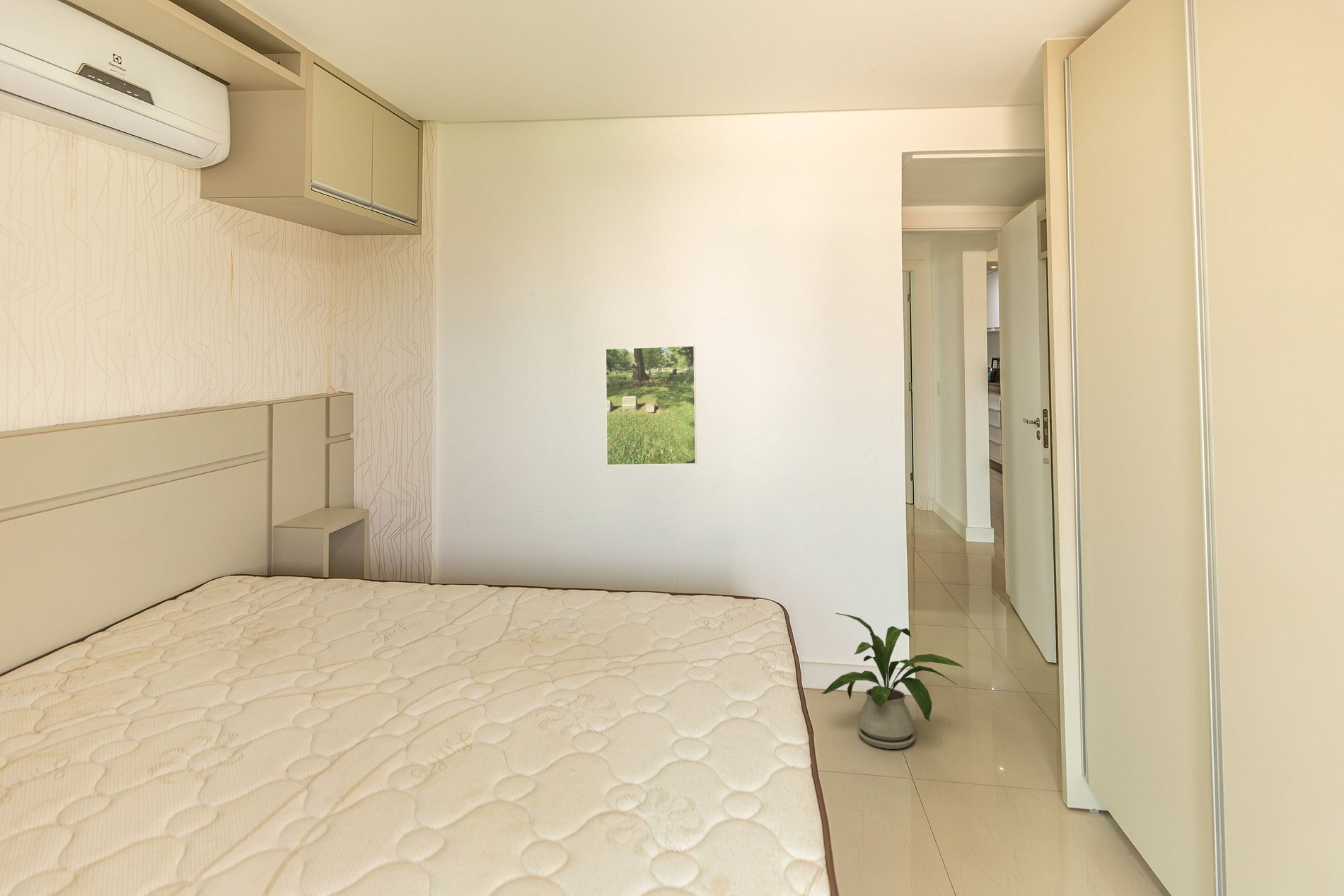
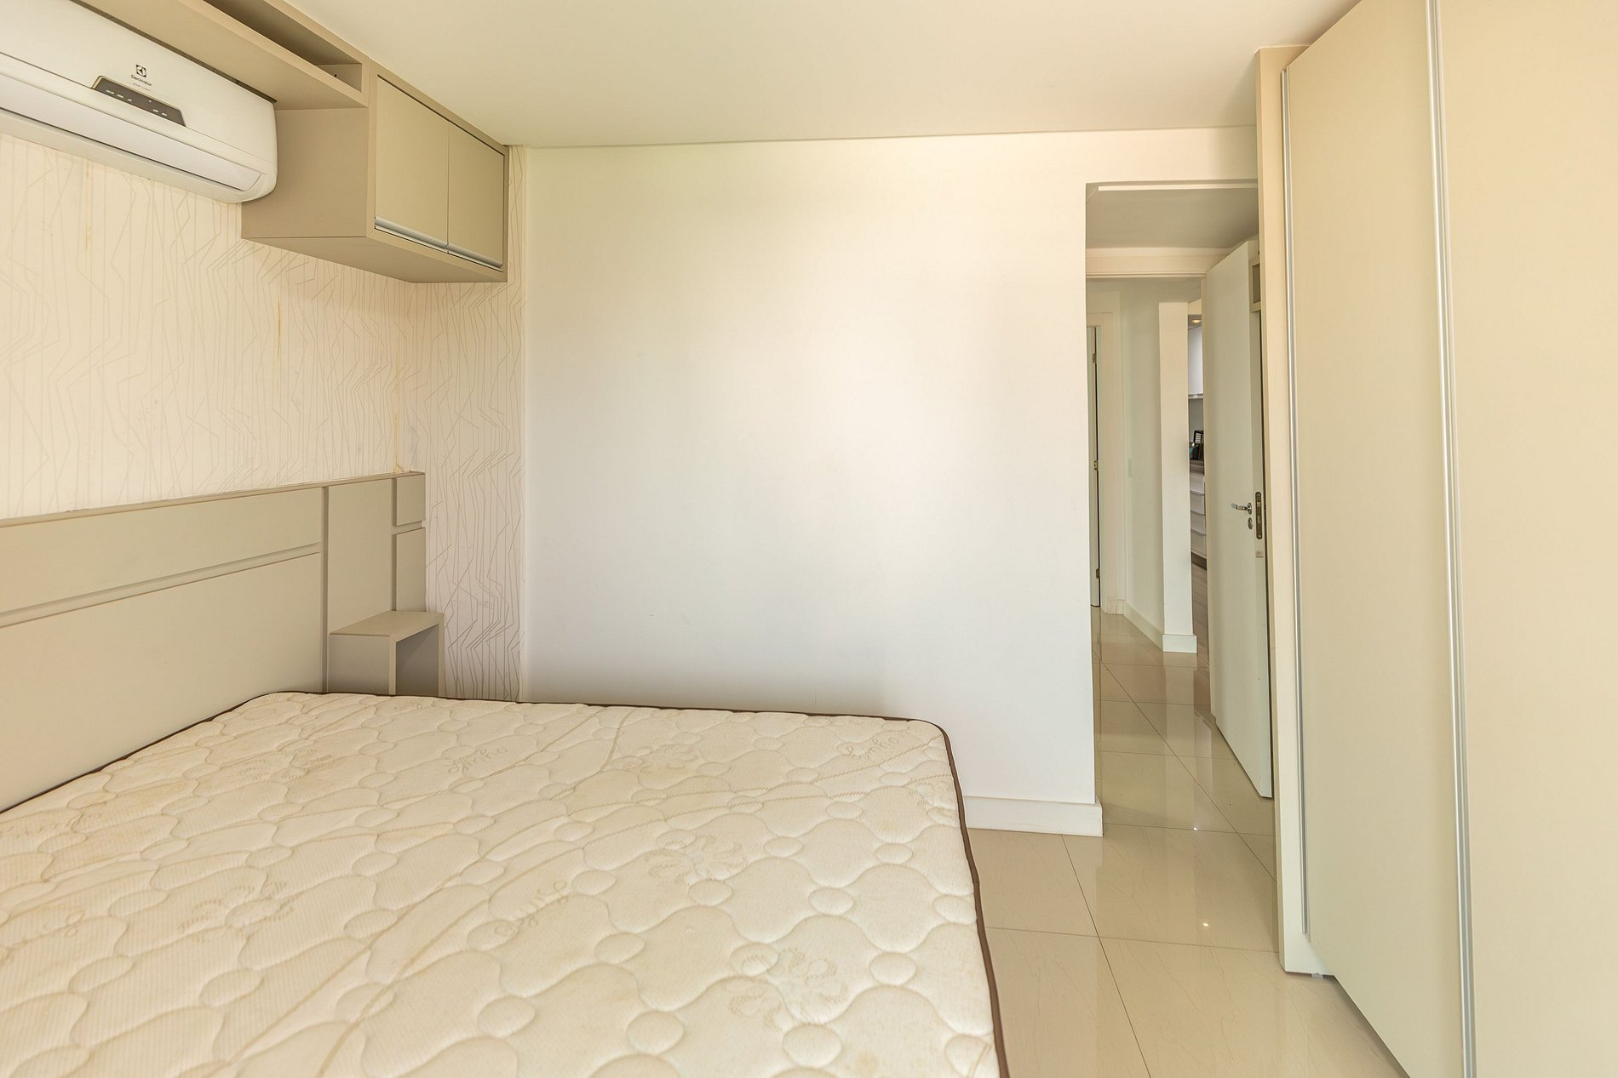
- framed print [605,344,697,466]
- house plant [821,612,964,750]
